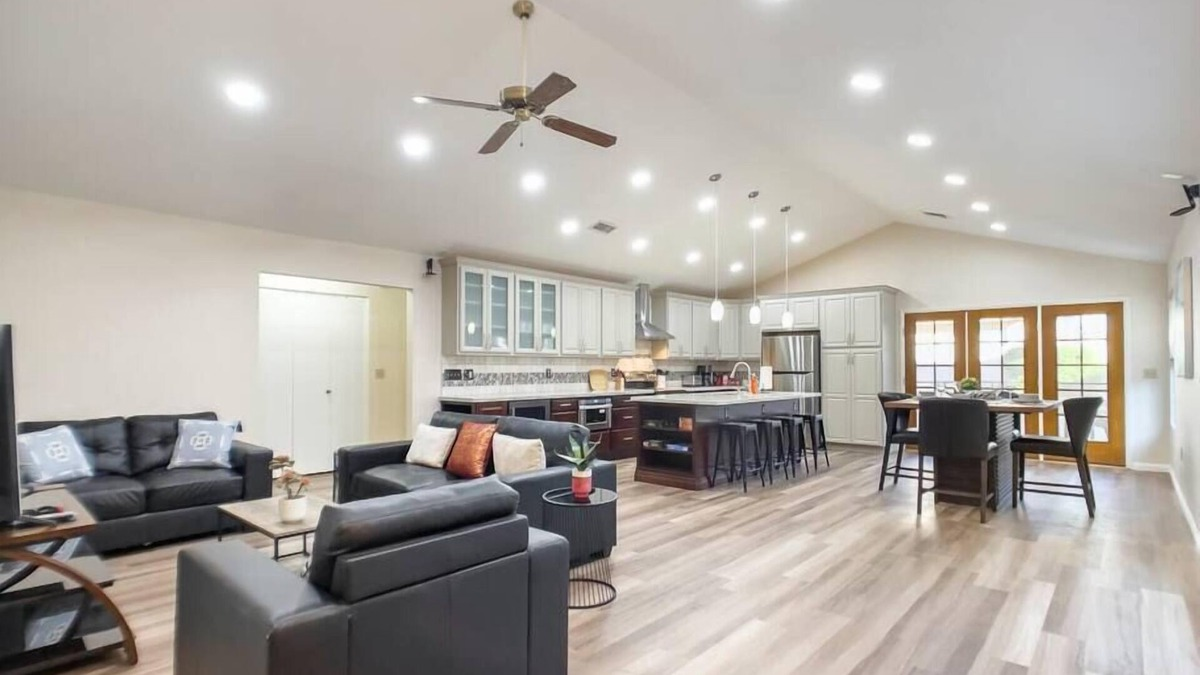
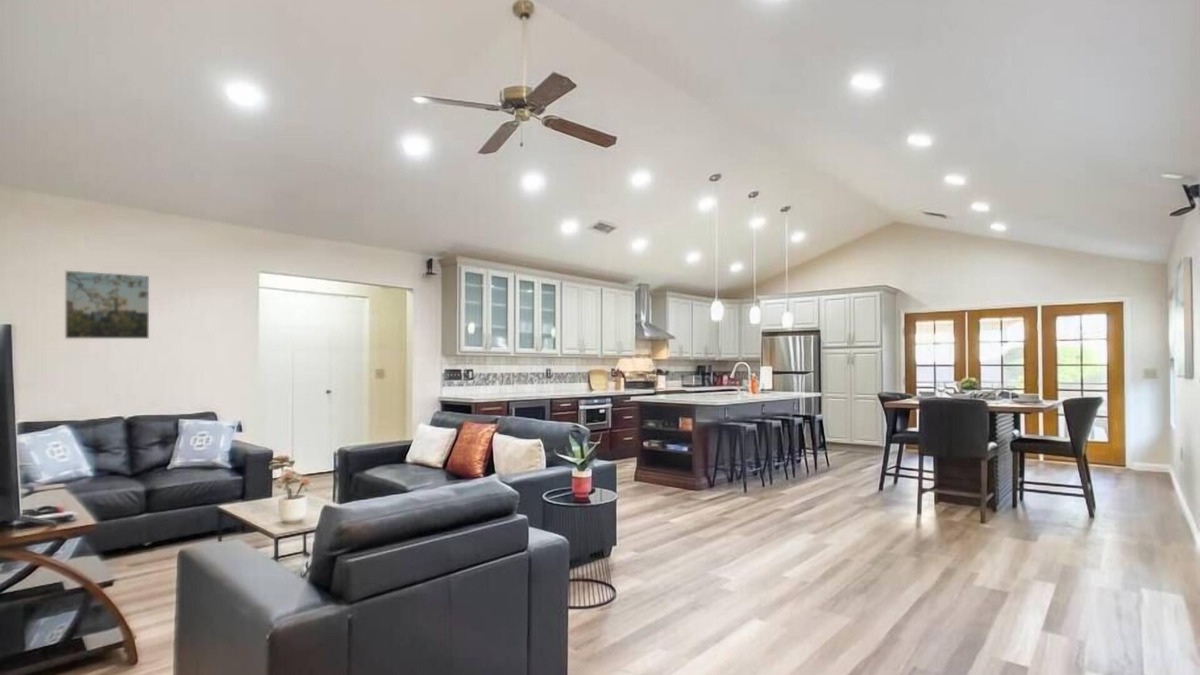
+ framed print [64,270,150,340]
